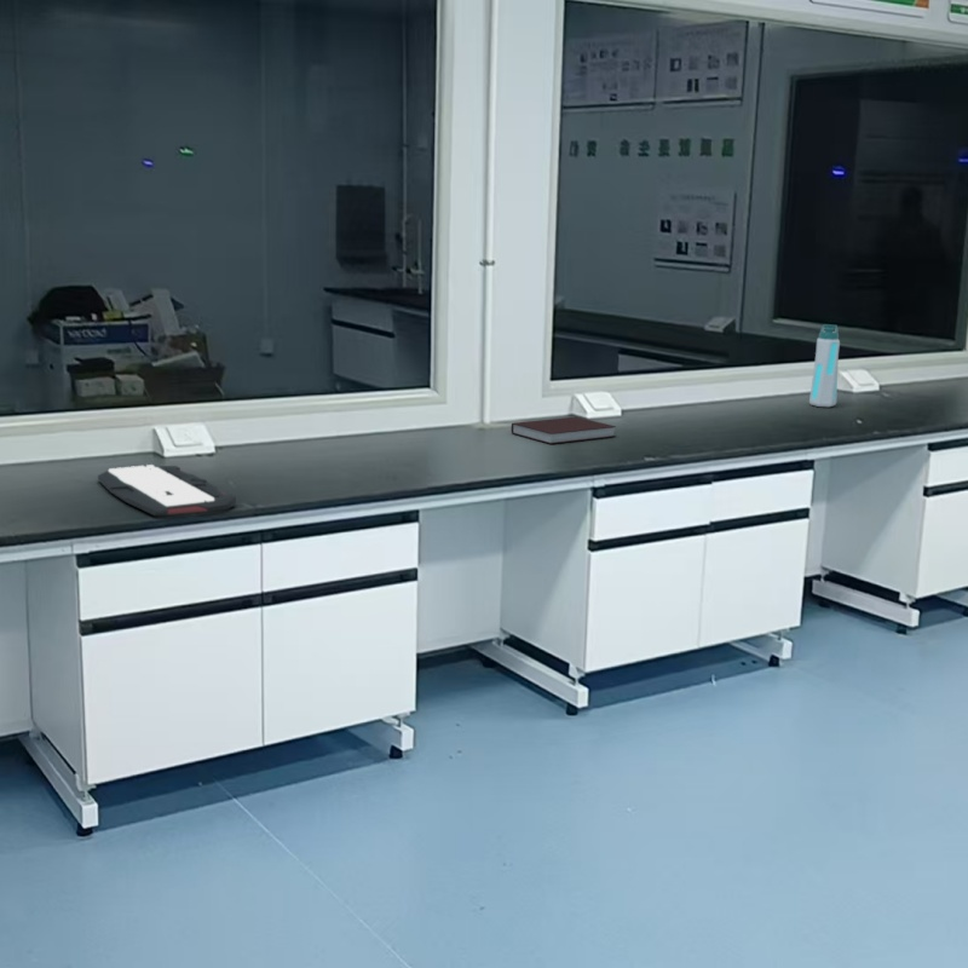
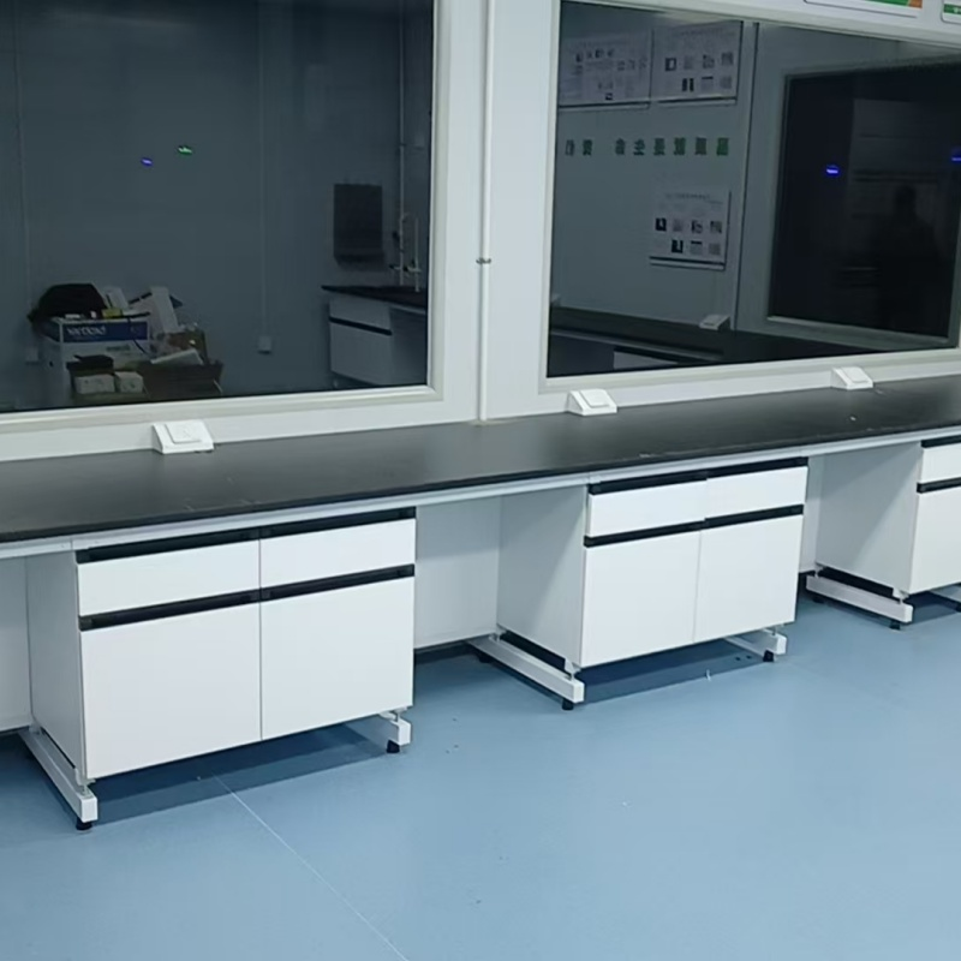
- water bottle [808,323,841,408]
- notebook [511,415,617,445]
- keyboard [97,463,237,517]
